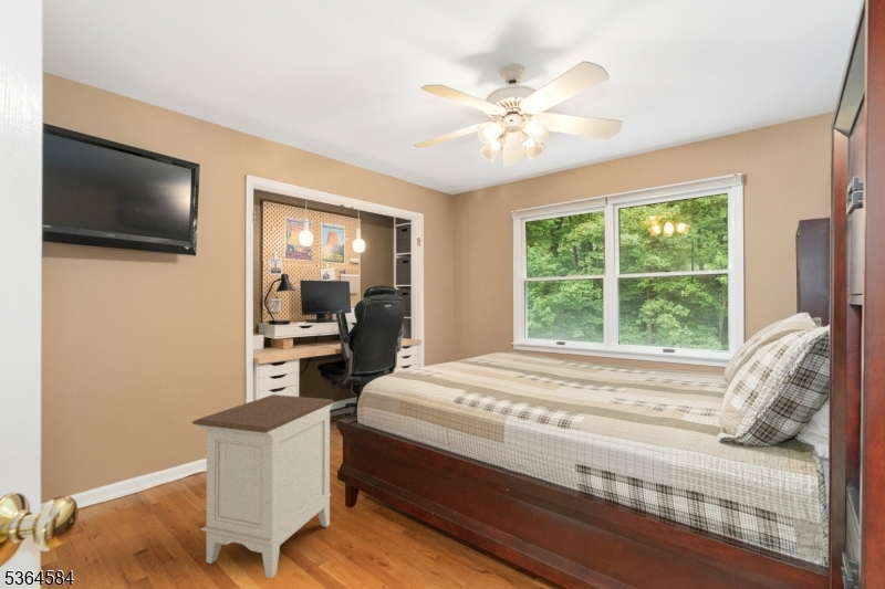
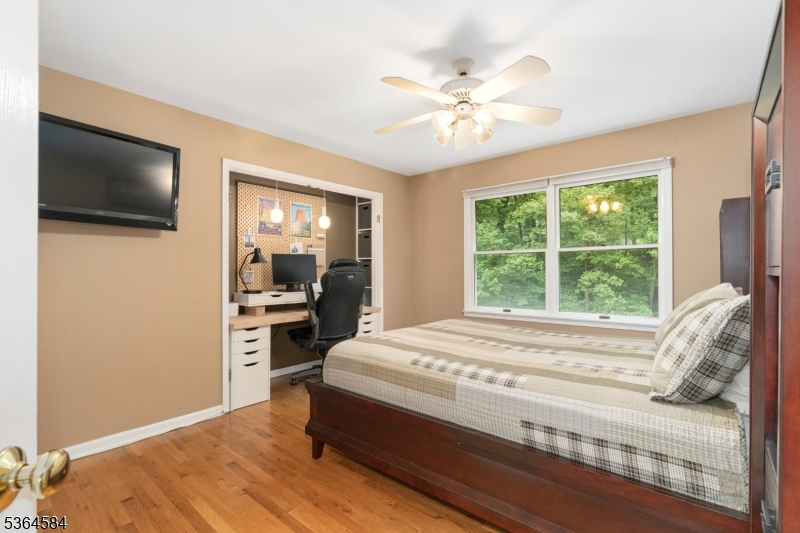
- nightstand [191,393,335,579]
